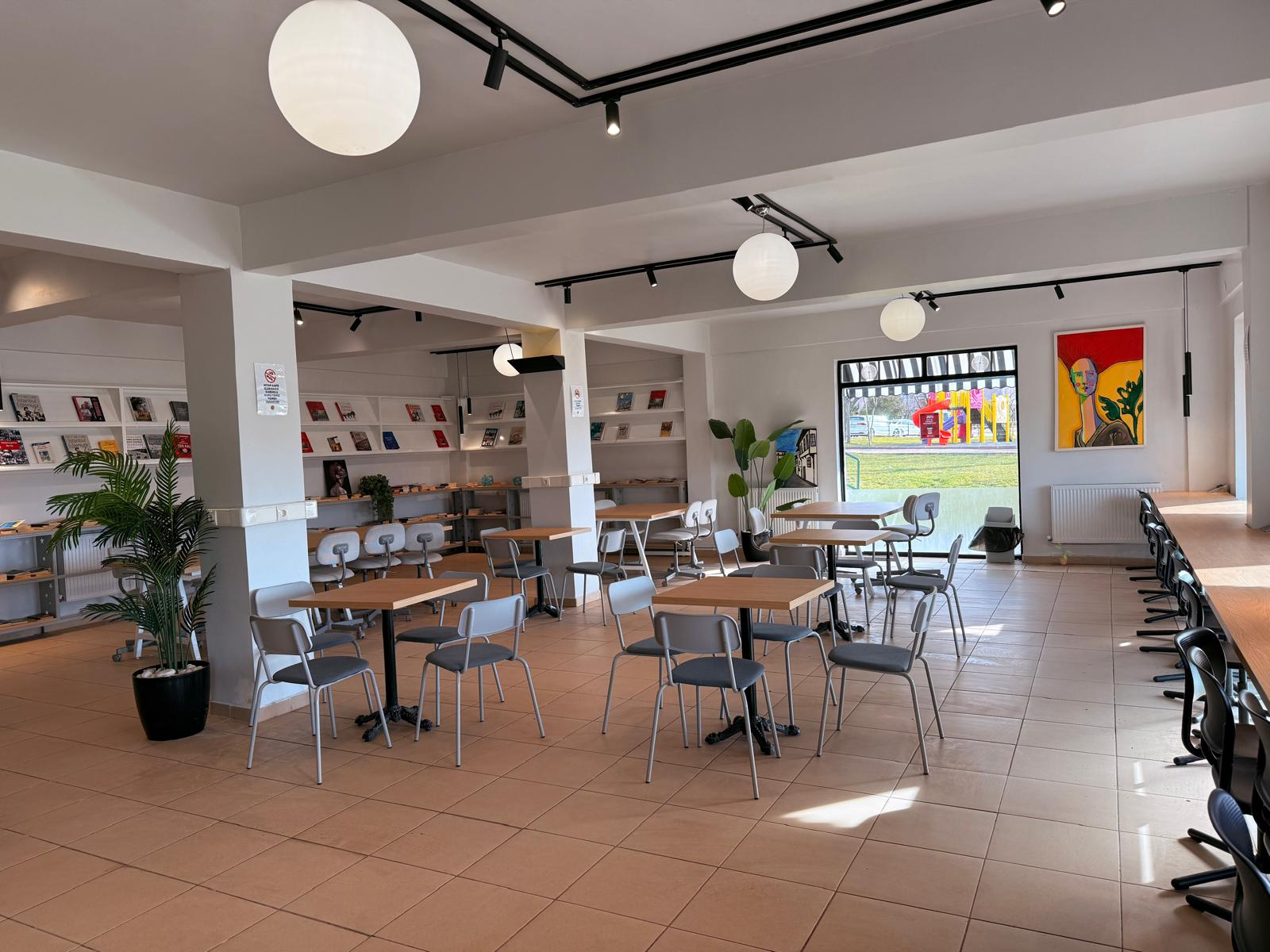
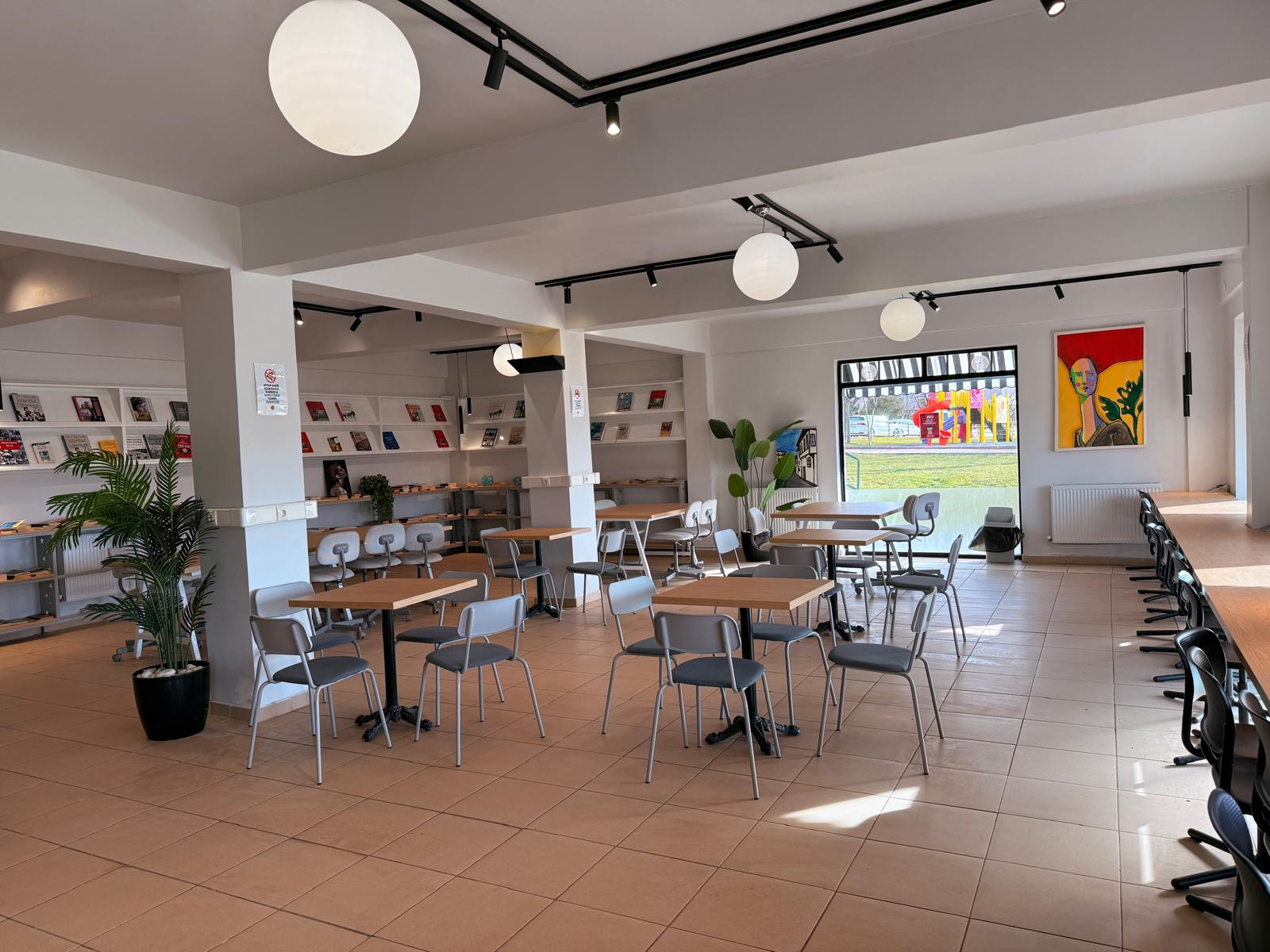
- potted plant [1050,542,1072,566]
